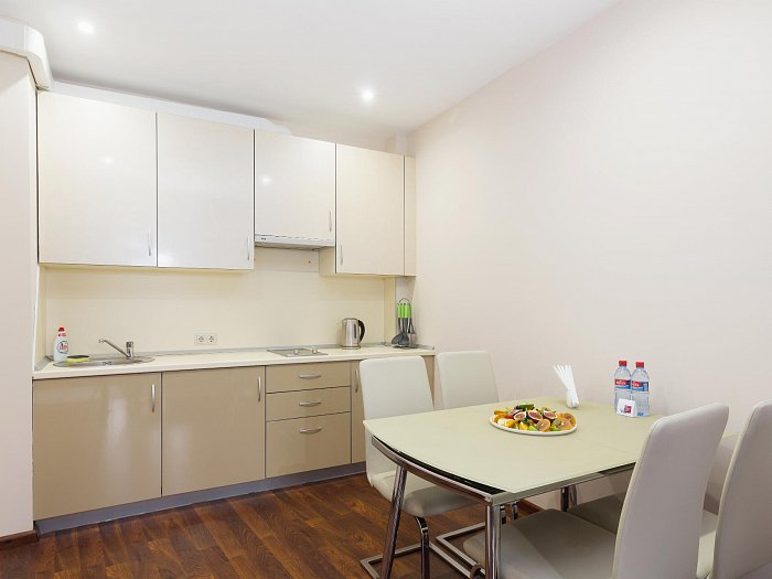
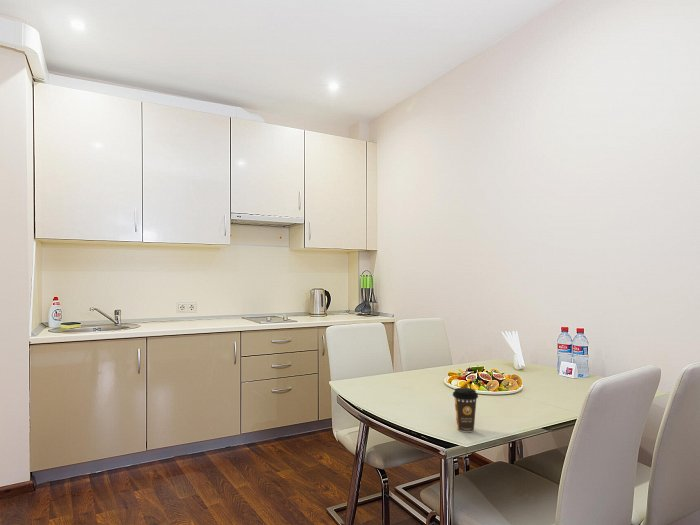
+ coffee cup [452,387,479,433]
